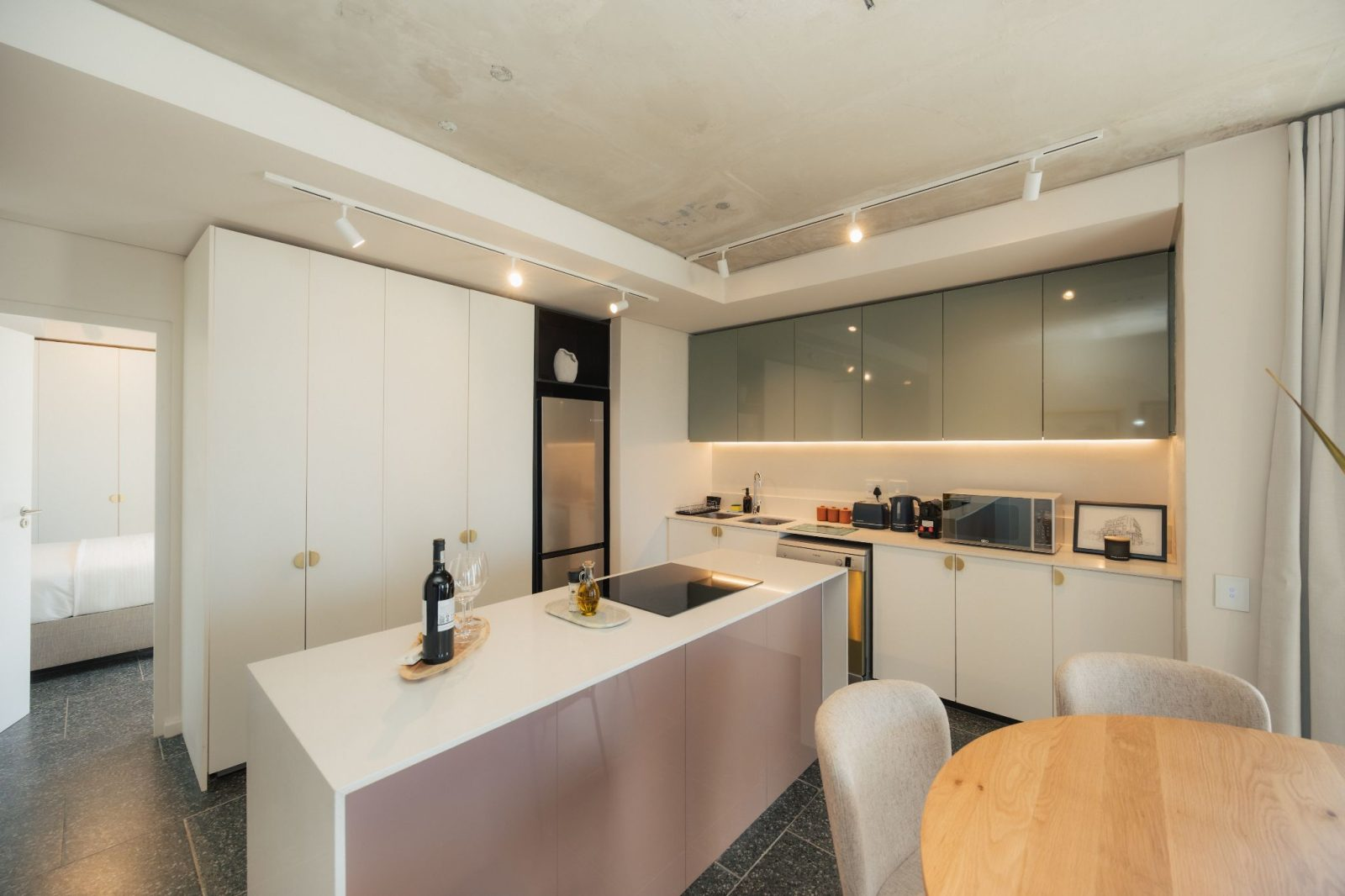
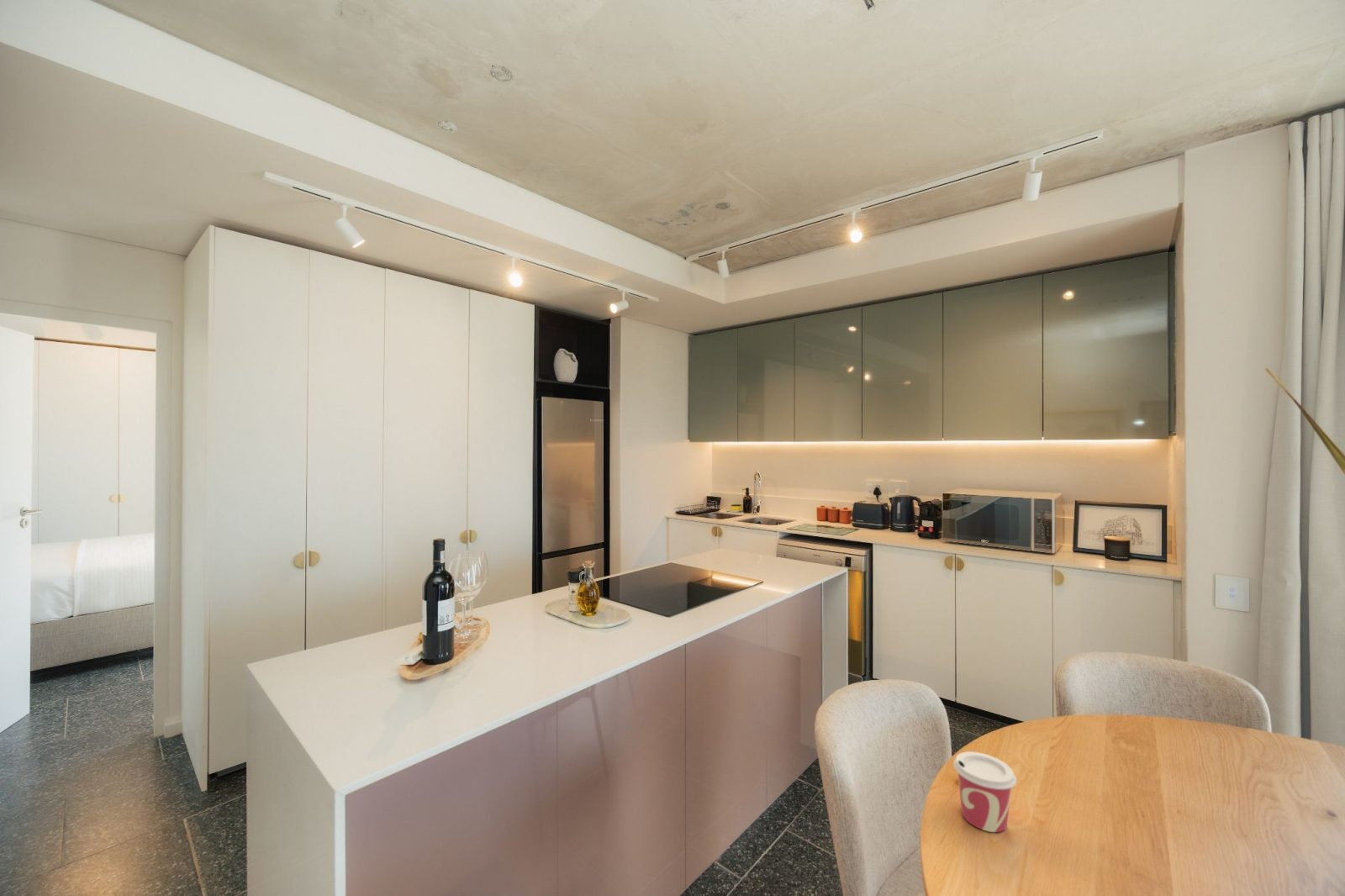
+ cup [952,751,1017,833]
